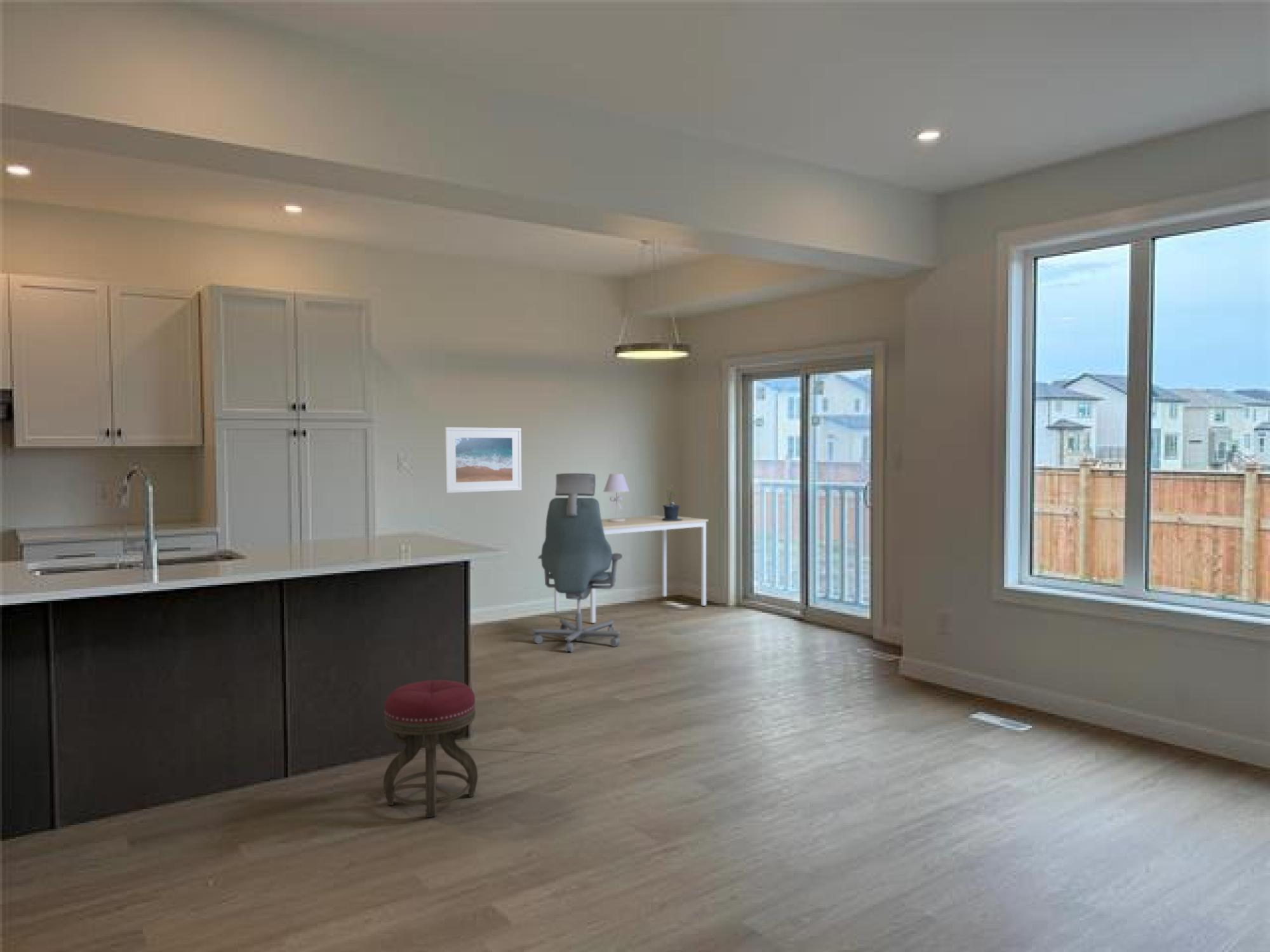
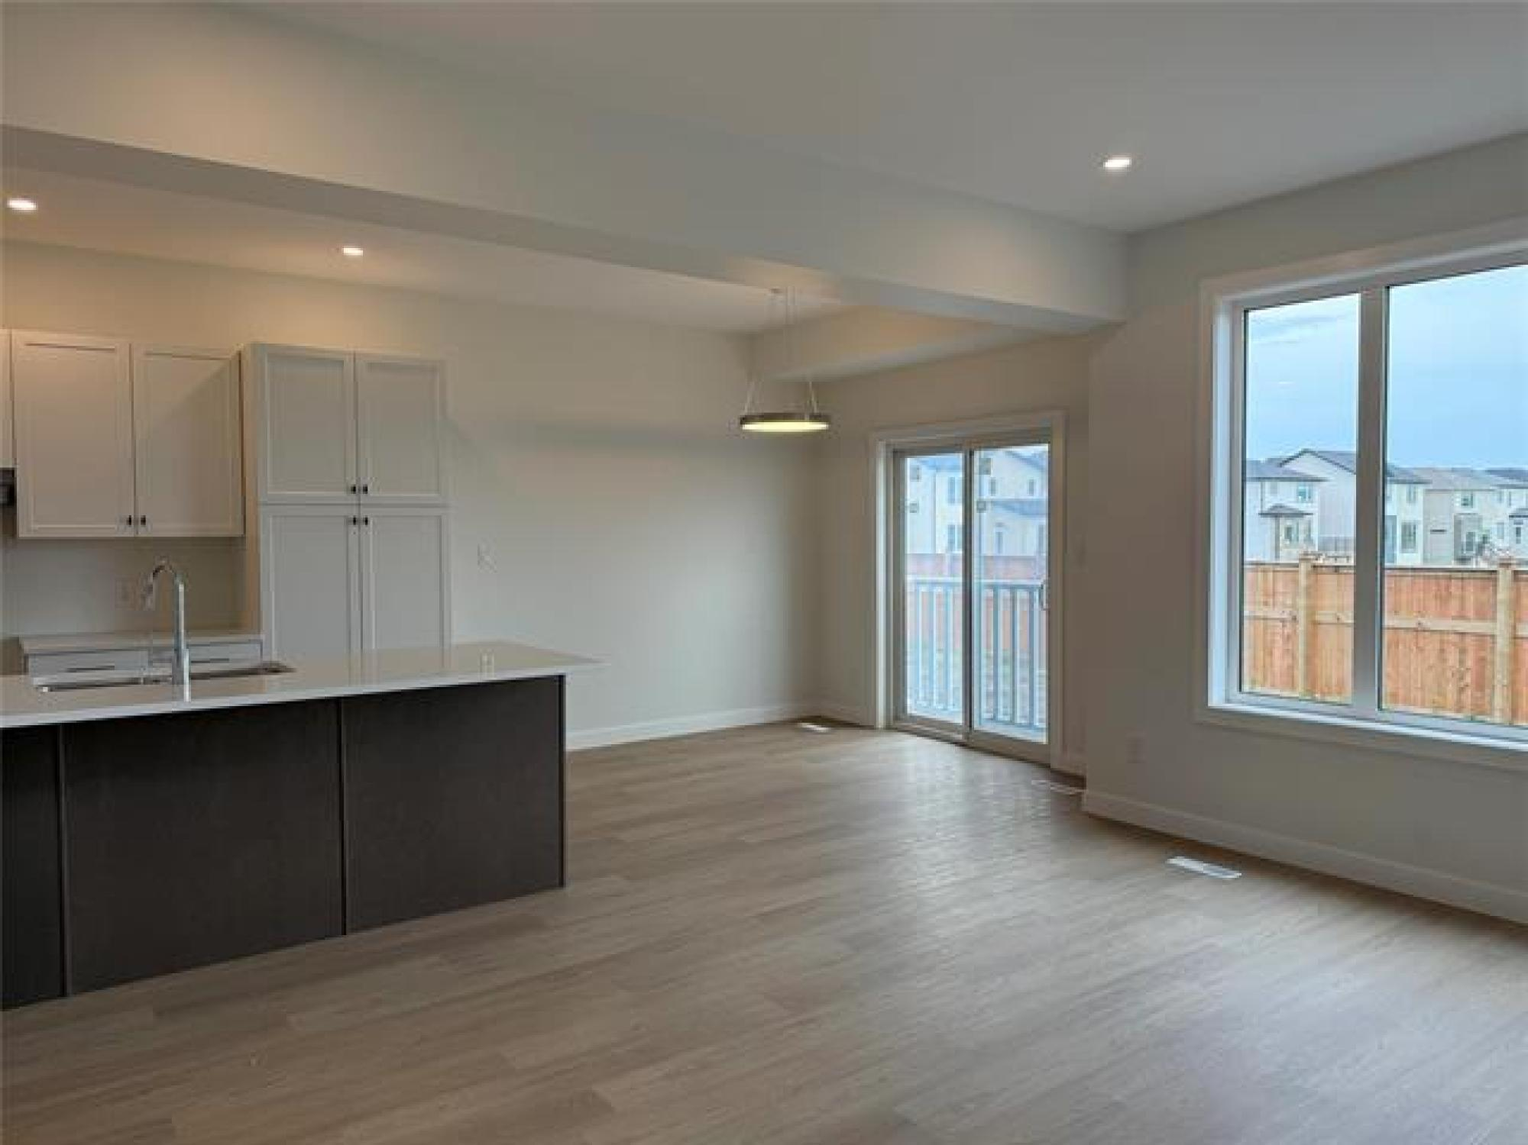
- desk [554,514,709,625]
- table lamp [603,473,630,522]
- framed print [444,426,523,494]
- stool [383,679,478,818]
- office chair [531,473,623,652]
- potted plant [662,484,681,521]
